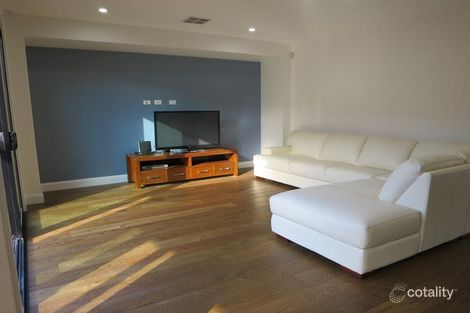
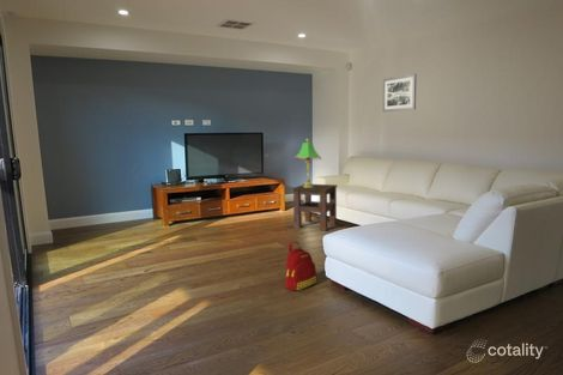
+ side table [291,183,339,232]
+ table lamp [293,138,322,187]
+ wall art [382,73,418,113]
+ backpack [284,241,317,291]
